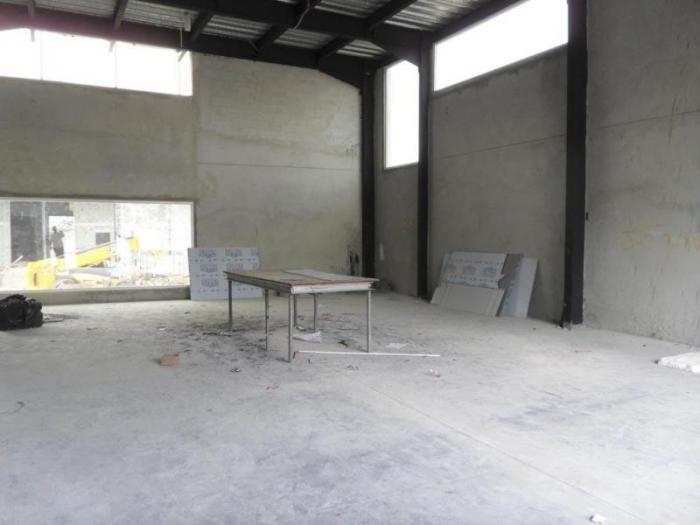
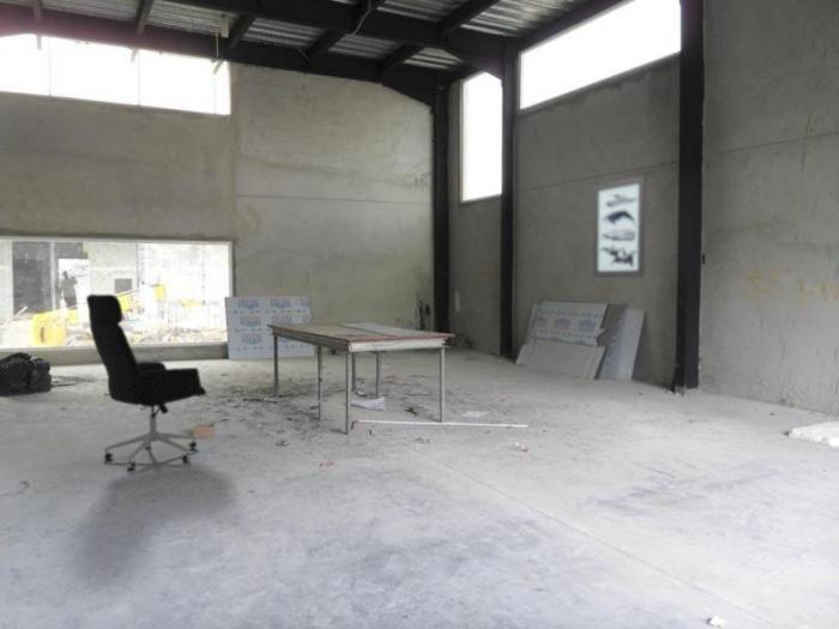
+ office chair [85,292,207,471]
+ wall art [592,174,646,279]
